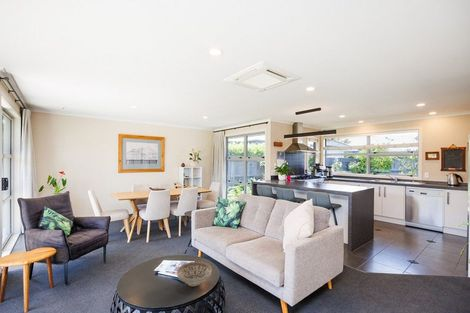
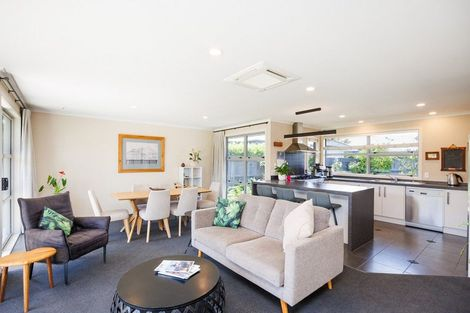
- decorative bowl [176,261,212,288]
